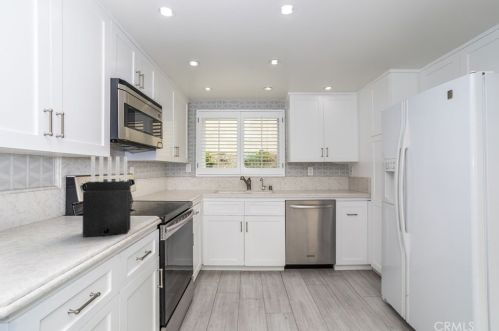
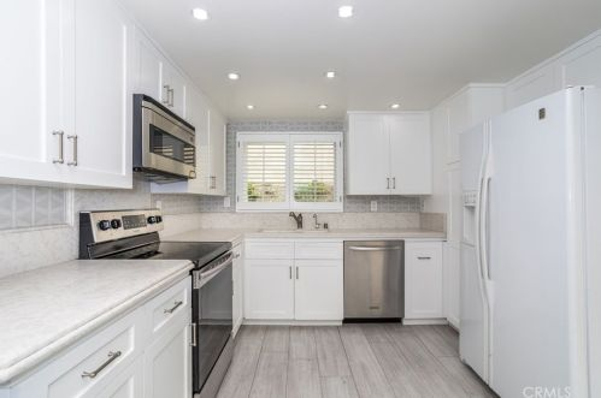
- knife block [82,155,132,238]
